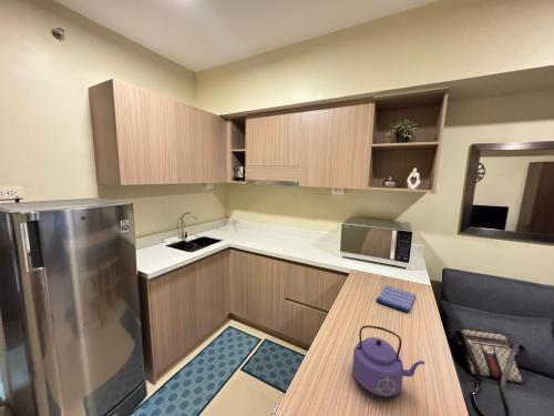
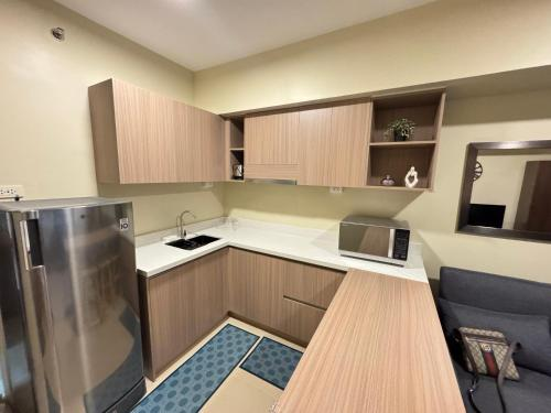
- dish towel [375,284,417,313]
- kettle [351,324,427,397]
